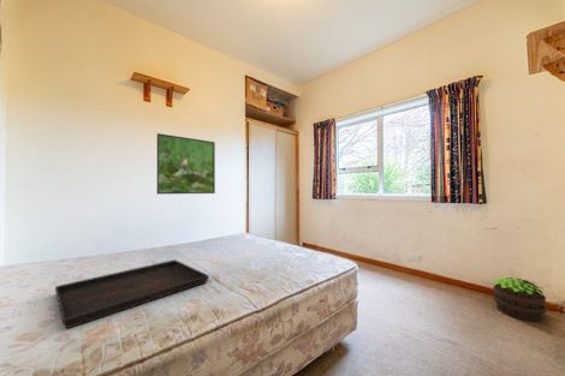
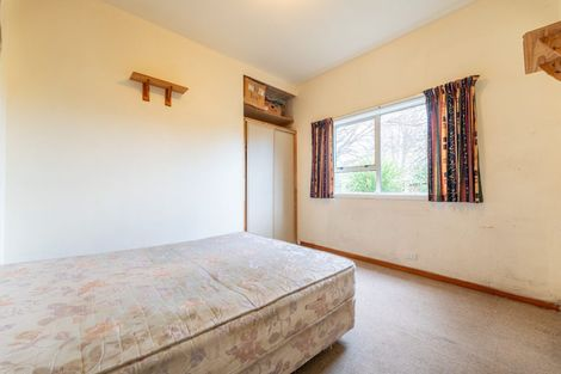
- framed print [156,132,216,195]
- serving tray [54,258,210,329]
- potted plant [492,276,547,322]
